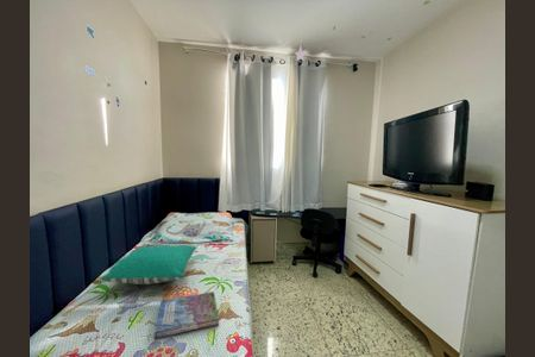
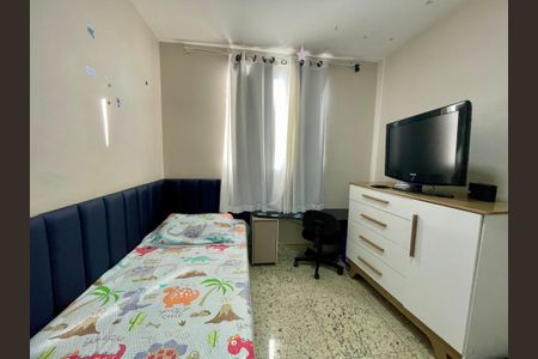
- book [153,290,220,340]
- pillow [99,244,199,286]
